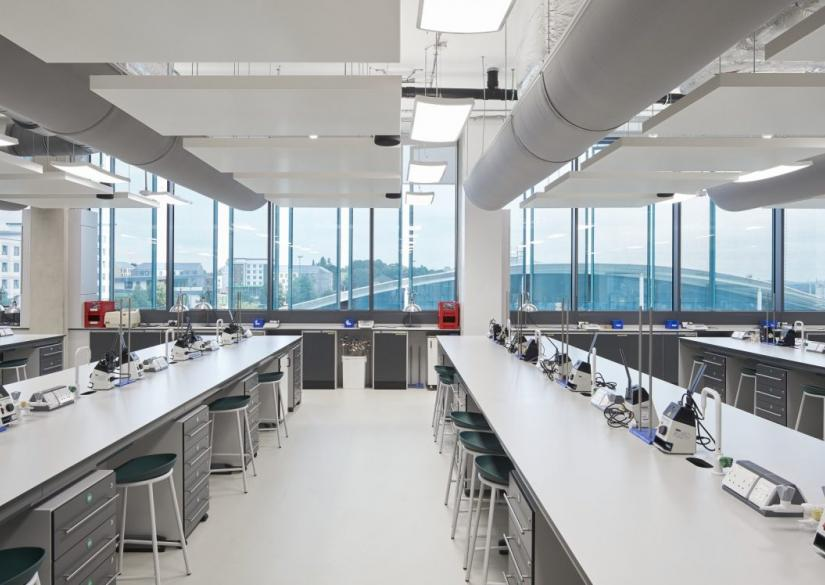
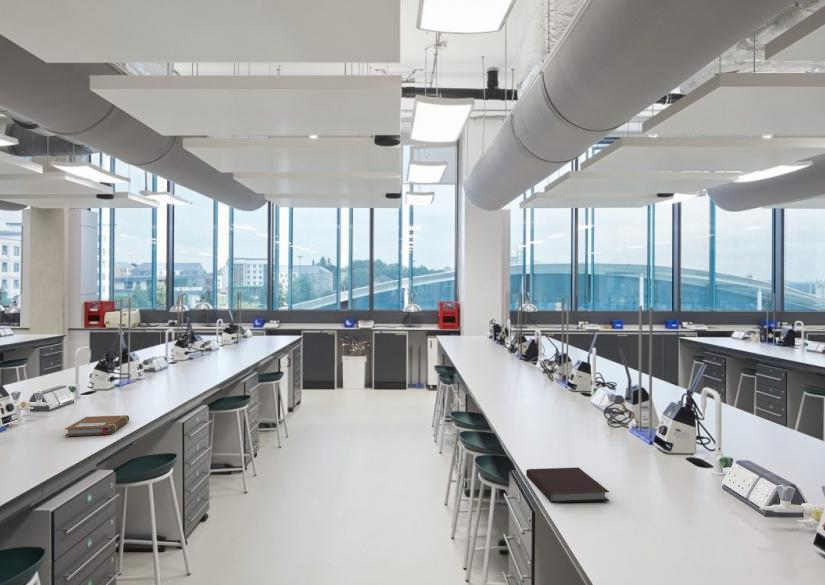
+ notebook [525,467,610,504]
+ notebook [64,414,130,437]
